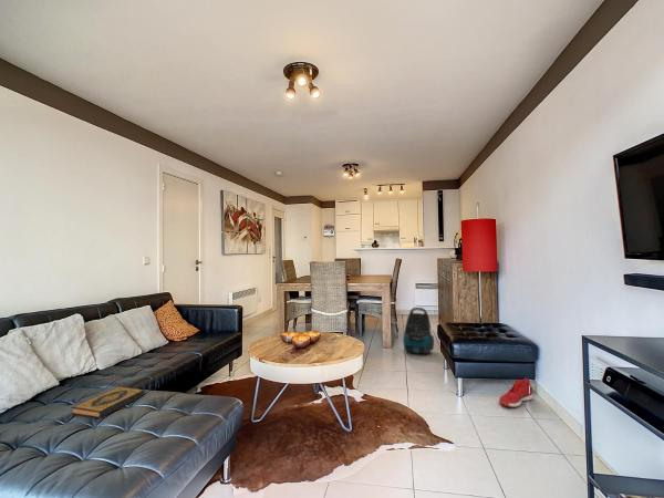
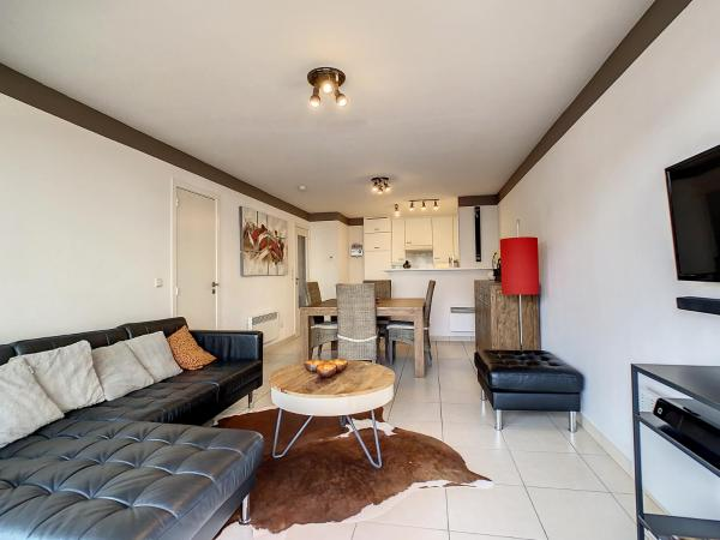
- sneaker [498,378,535,408]
- vacuum cleaner [402,307,435,355]
- hardback book [70,385,146,419]
